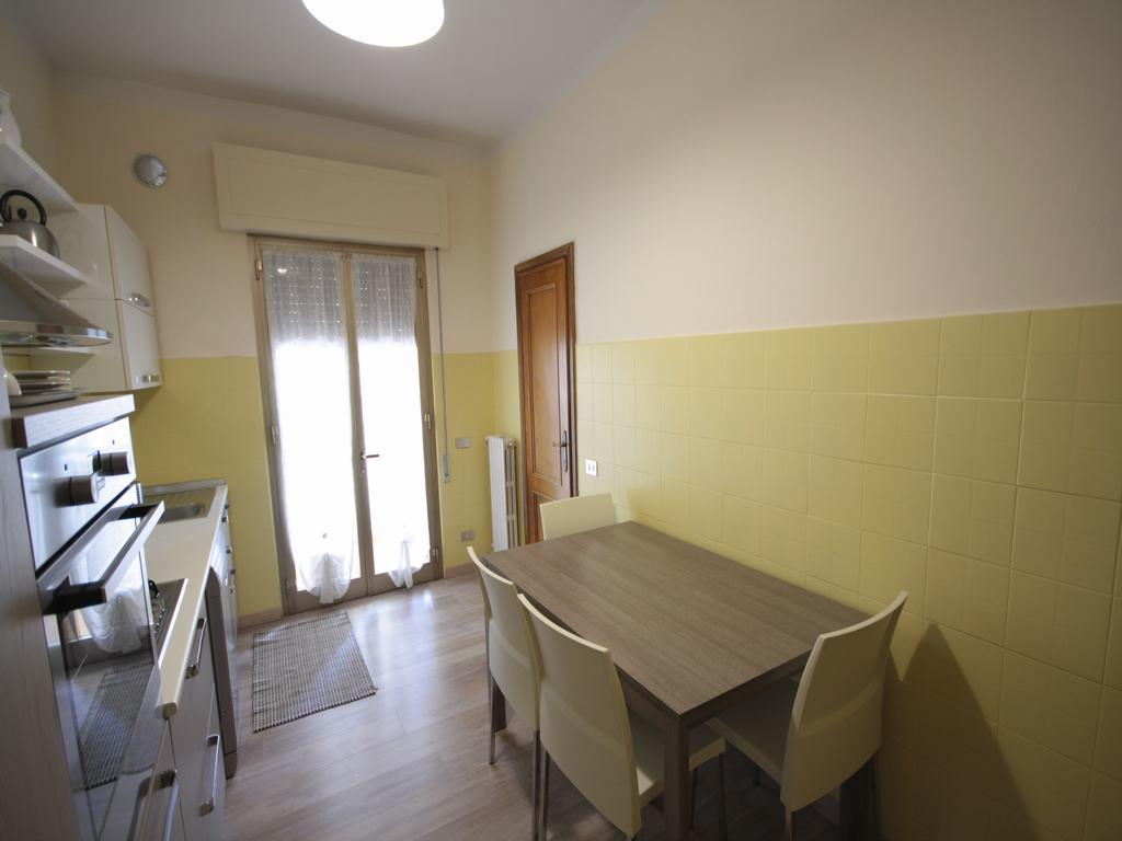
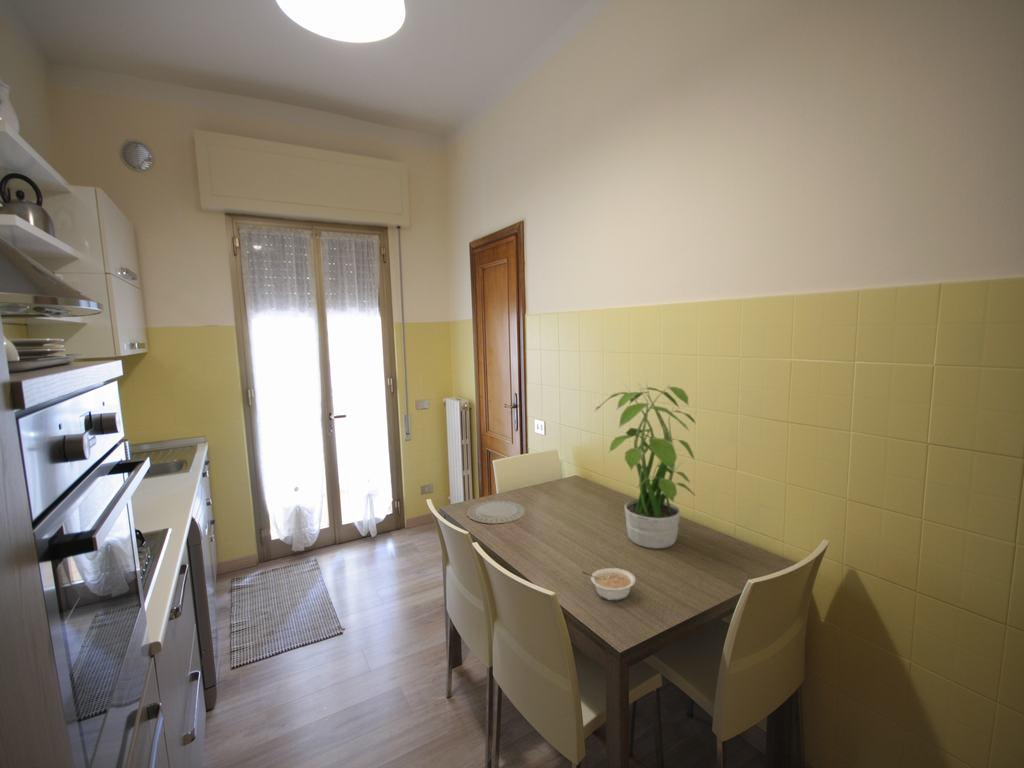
+ chinaware [466,500,527,525]
+ potted plant [593,380,697,550]
+ legume [581,567,637,602]
